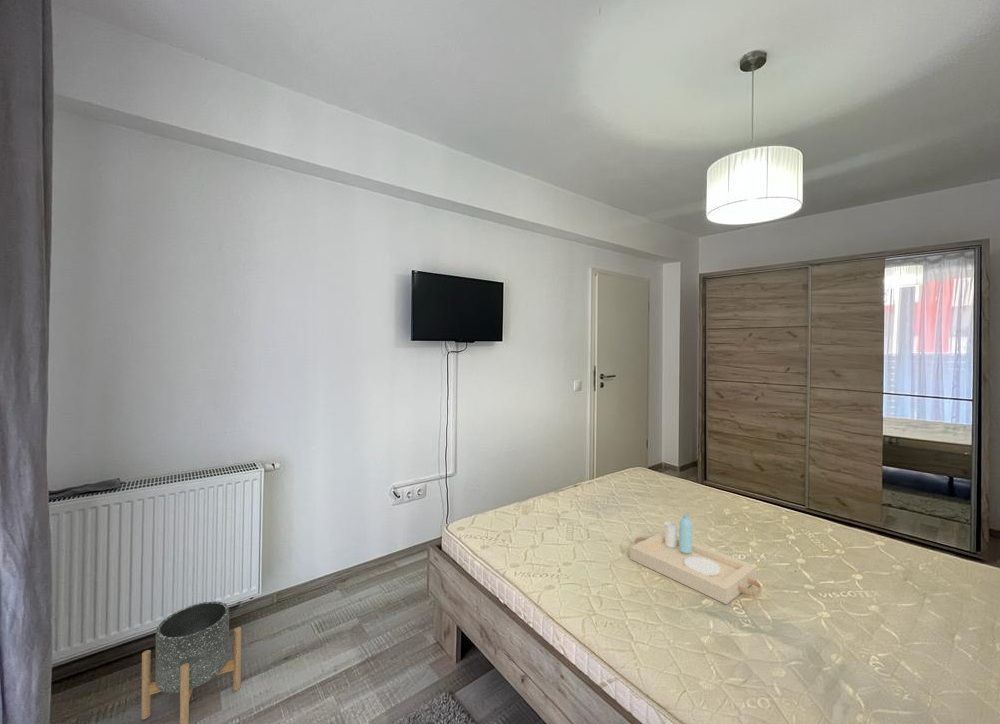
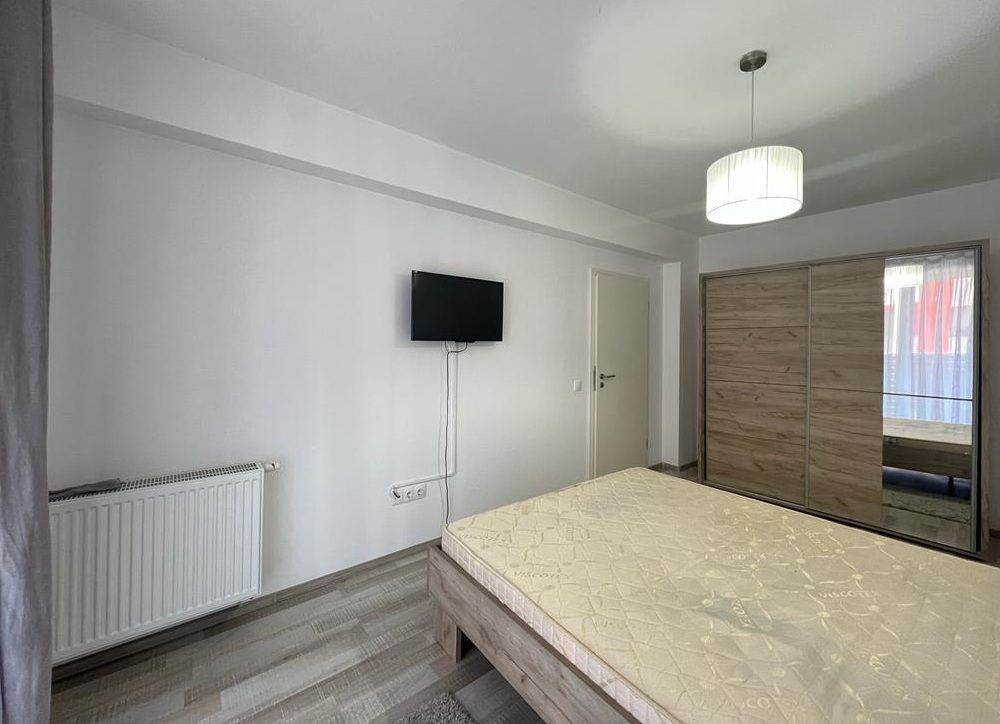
- serving tray [629,514,762,605]
- planter [140,600,242,724]
